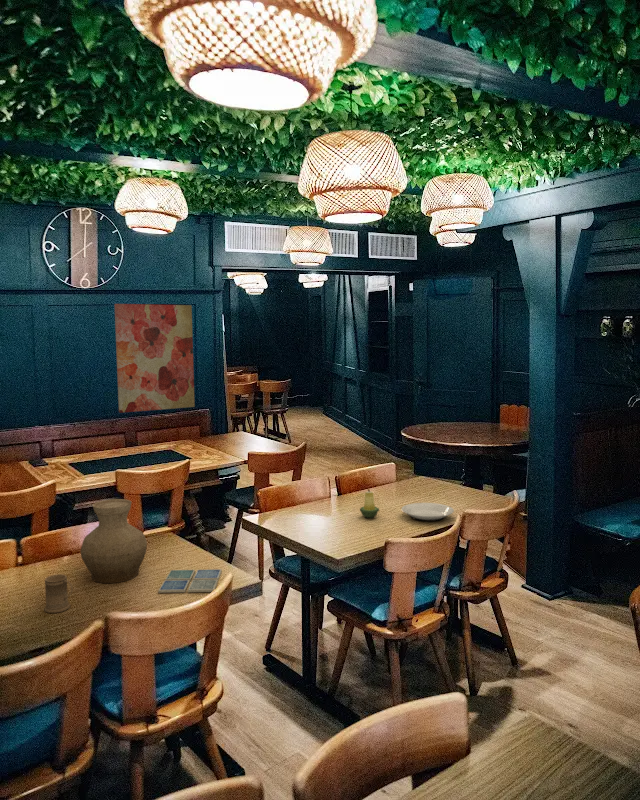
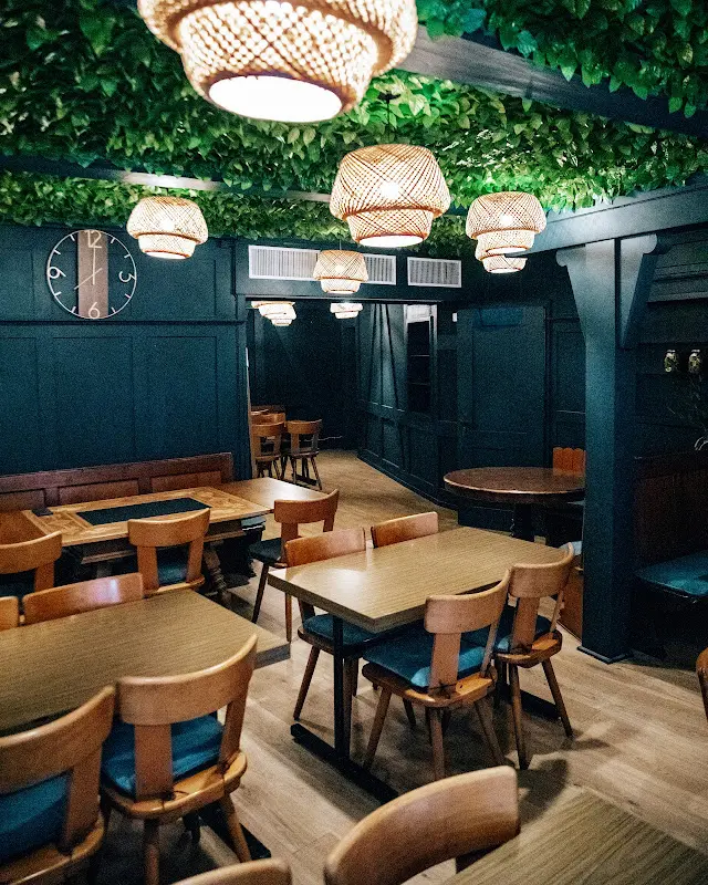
- candle holder [359,488,380,519]
- wall art [113,303,196,414]
- mug [43,573,74,614]
- vase [79,498,148,584]
- plate [401,502,455,523]
- drink coaster [157,568,223,594]
